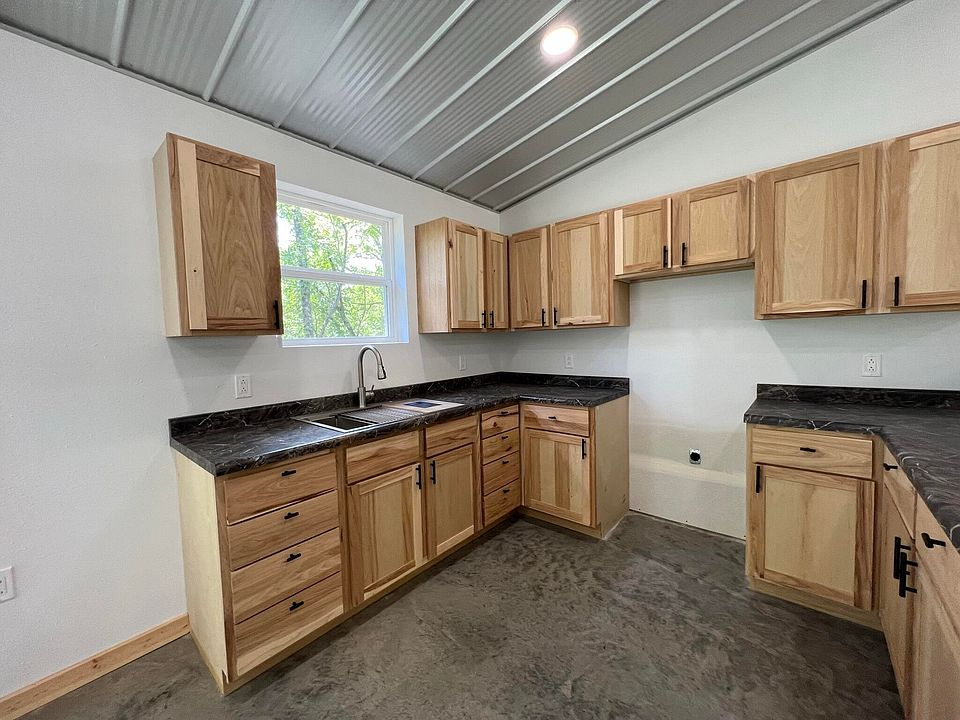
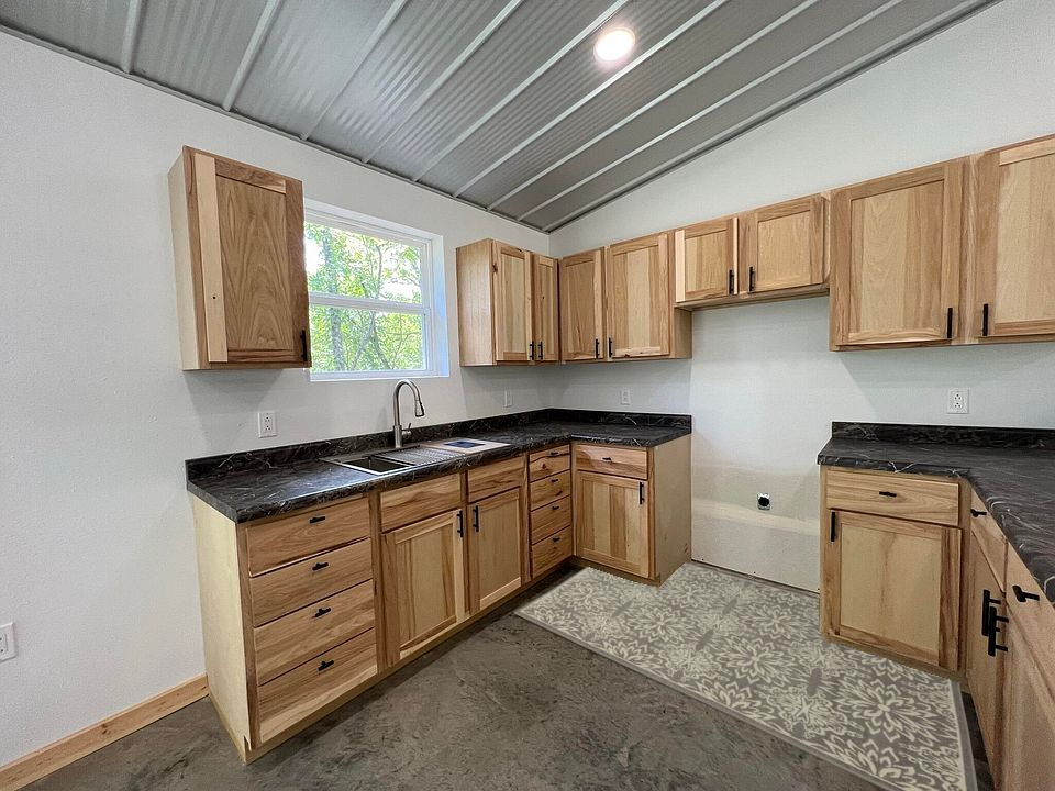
+ rug [513,561,979,791]
